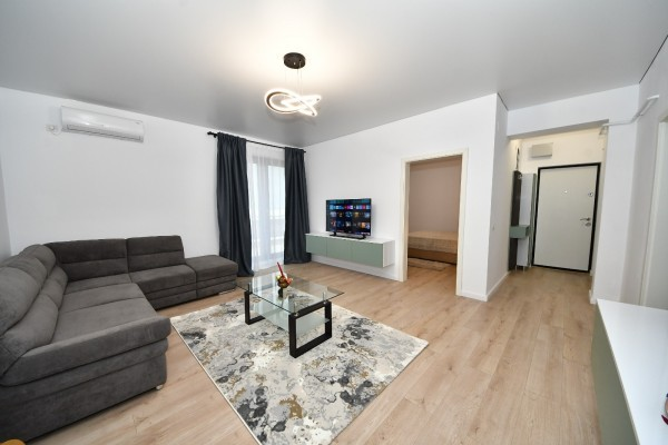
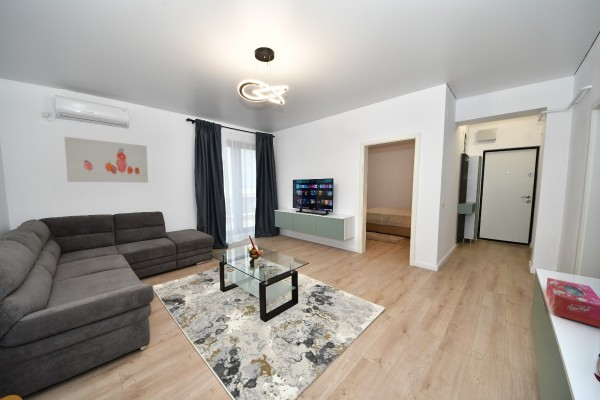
+ wall art [63,136,149,184]
+ tissue box [545,277,600,328]
